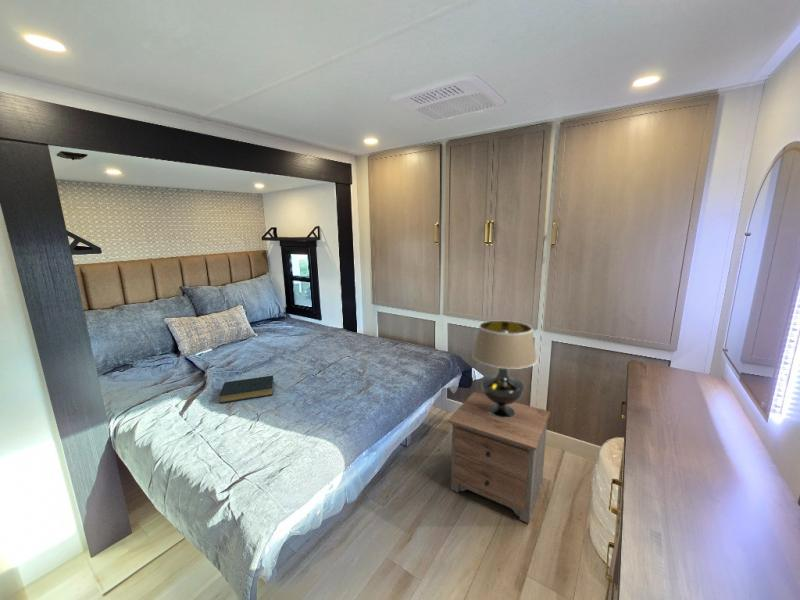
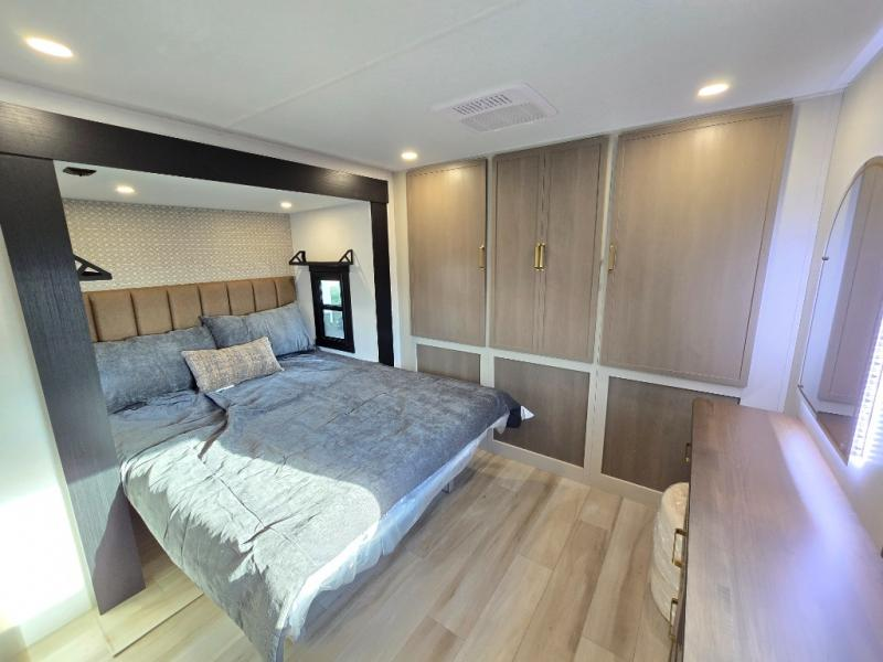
- hardback book [218,375,275,404]
- table lamp [471,320,538,418]
- nightstand [447,391,551,524]
